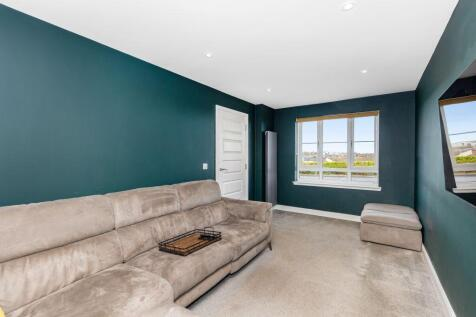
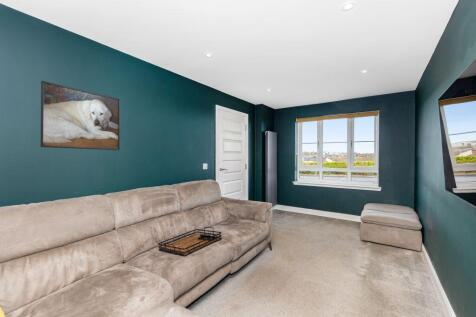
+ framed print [39,80,121,151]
